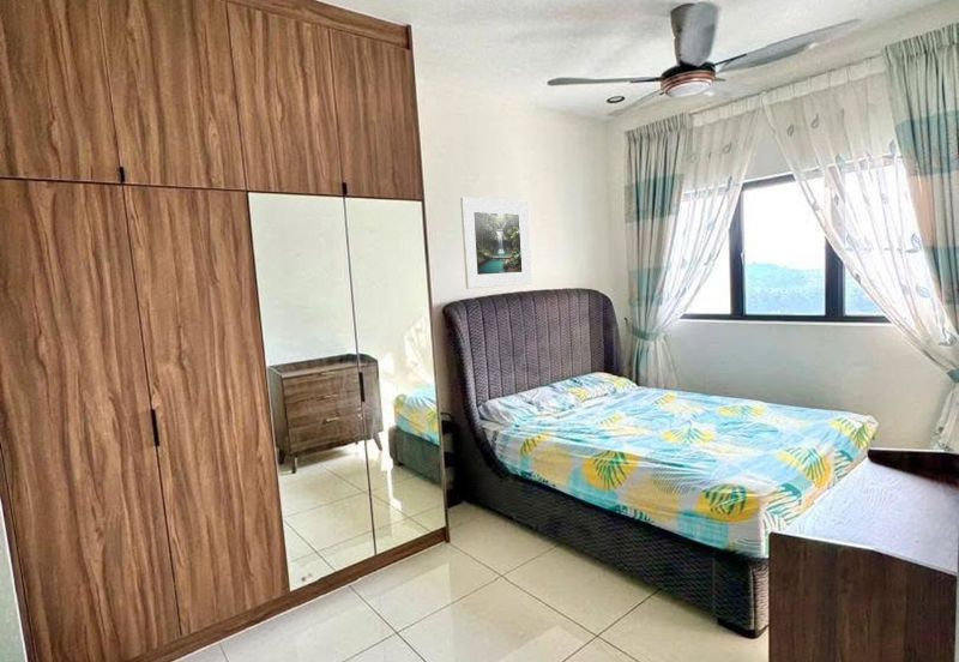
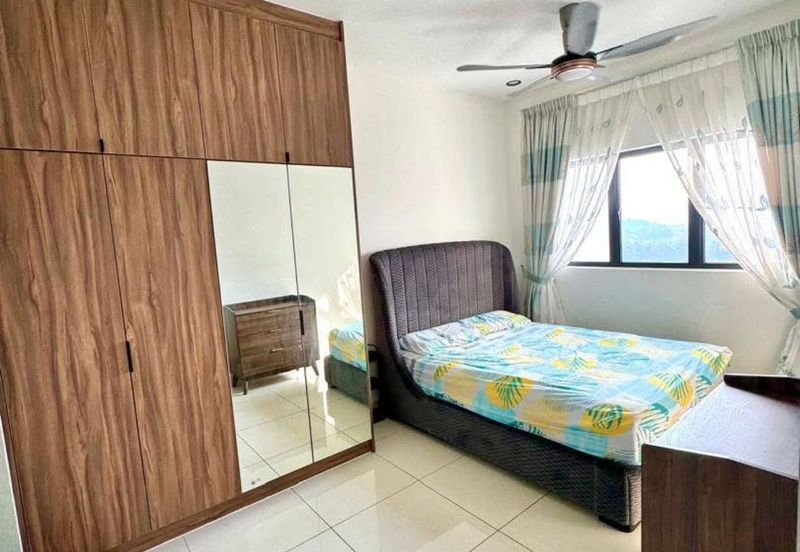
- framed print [459,197,533,290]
